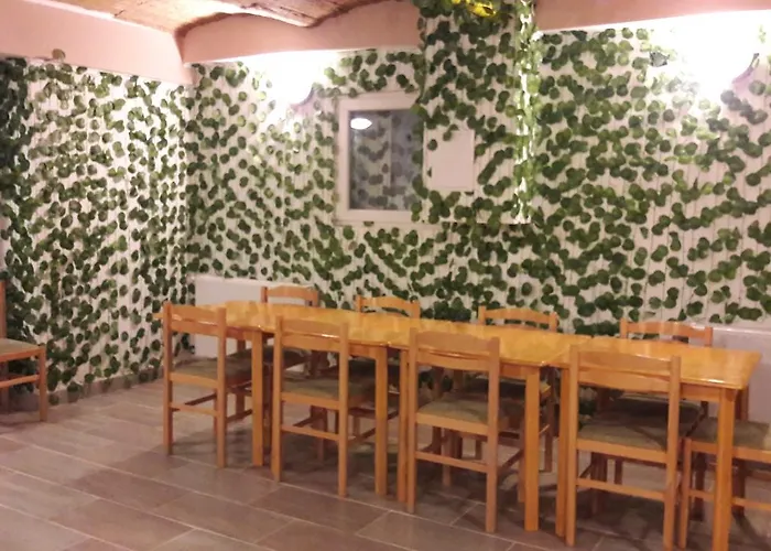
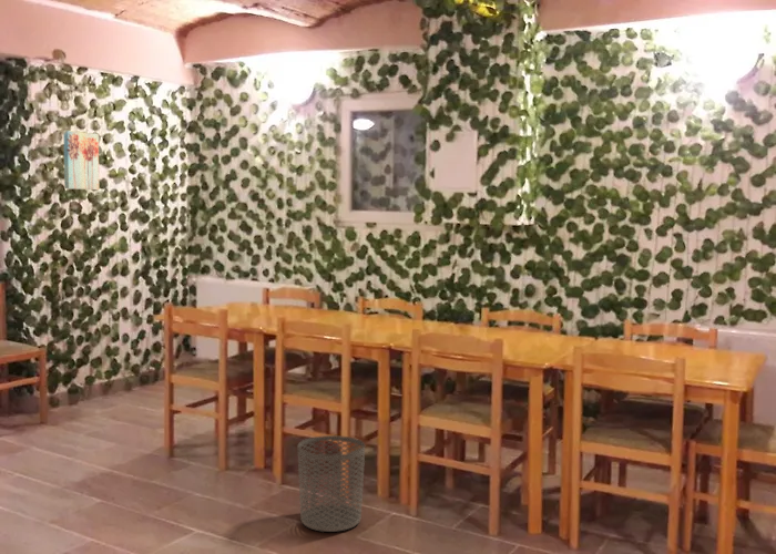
+ wall art [62,130,100,191]
+ waste bin [297,434,366,533]
